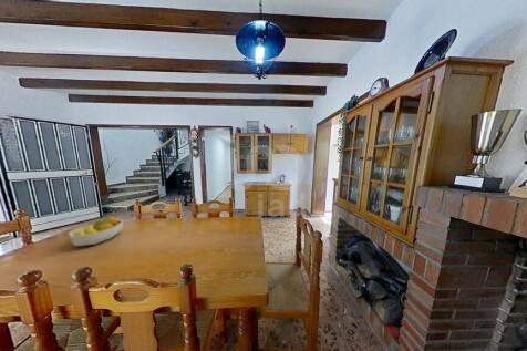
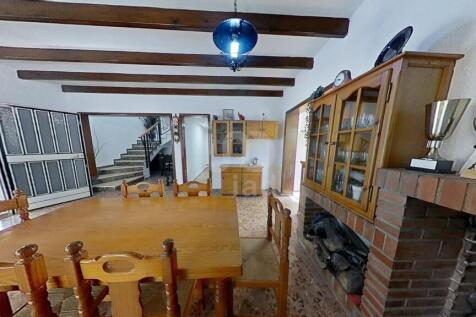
- fruit bowl [68,215,124,247]
